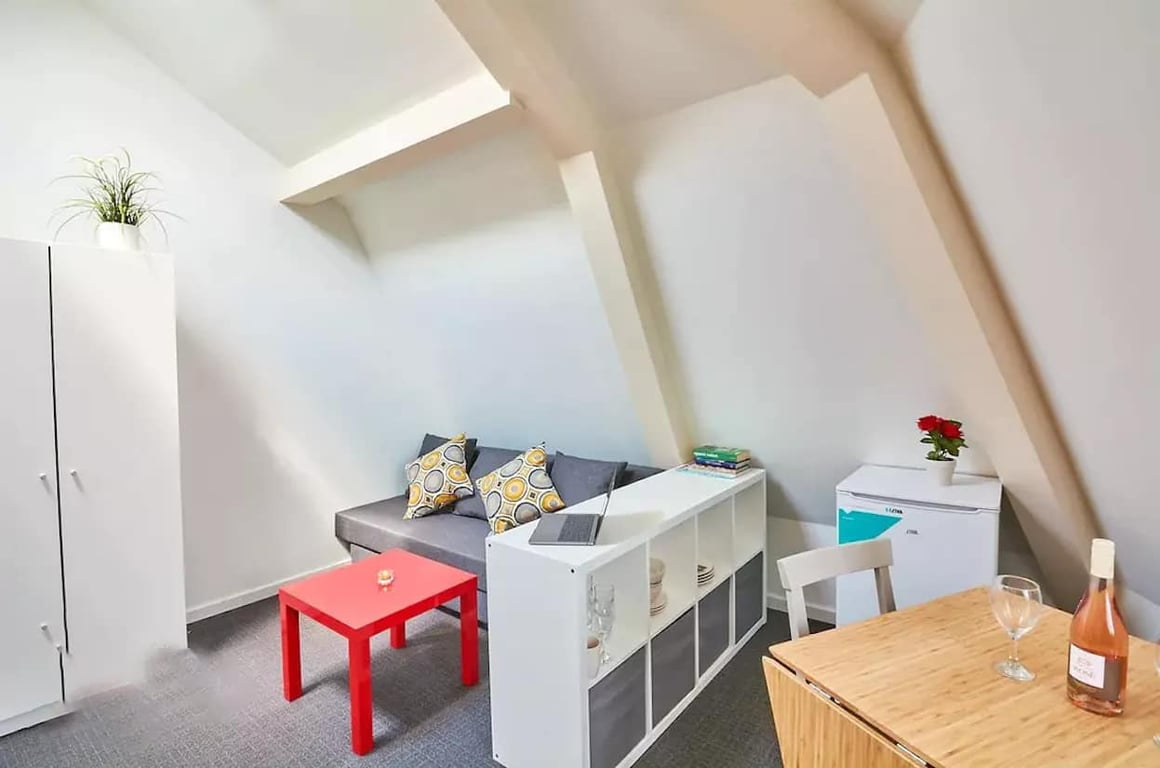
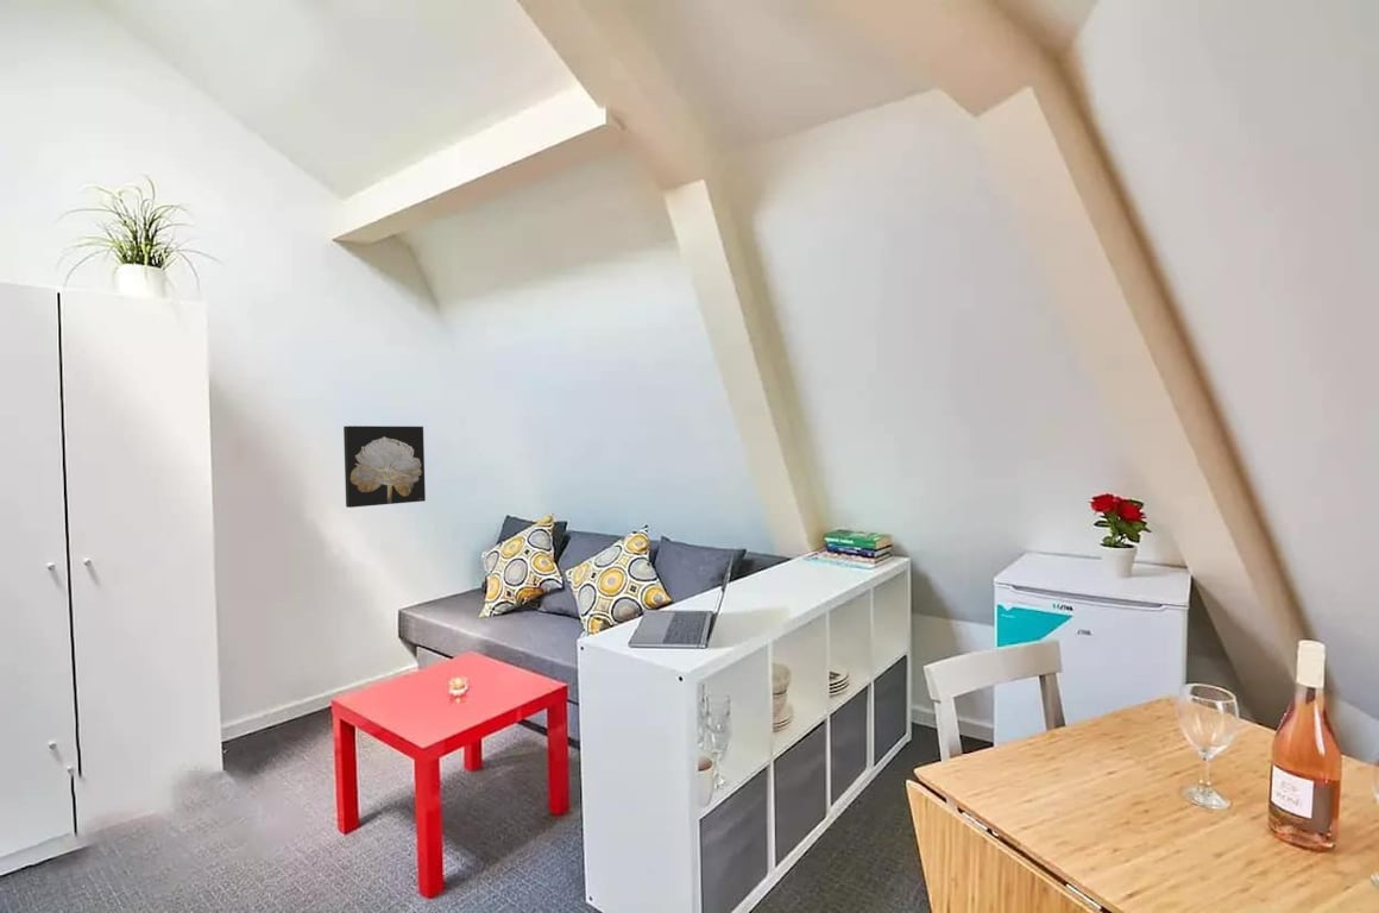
+ wall art [342,424,427,509]
